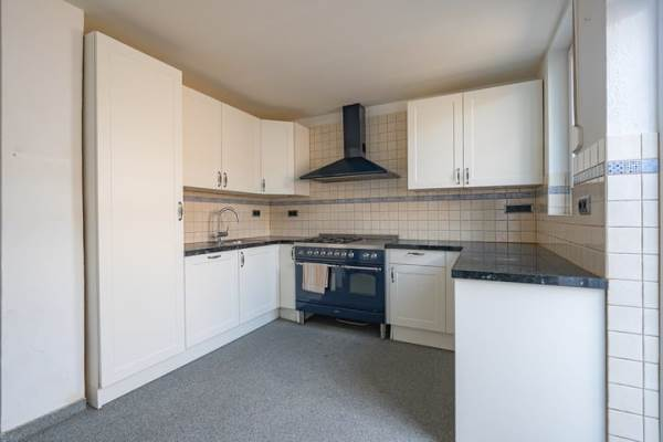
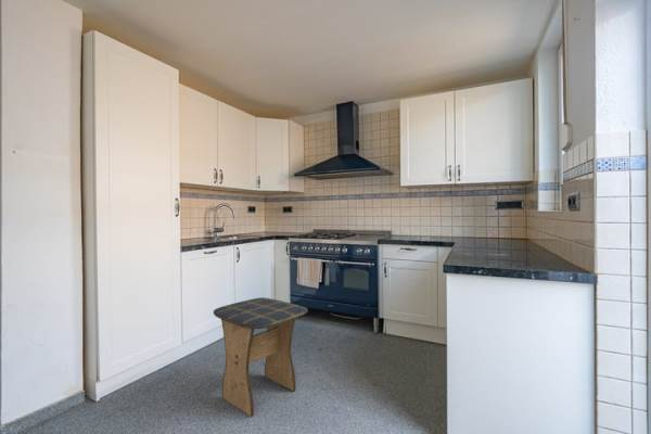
+ stool [213,296,309,418]
